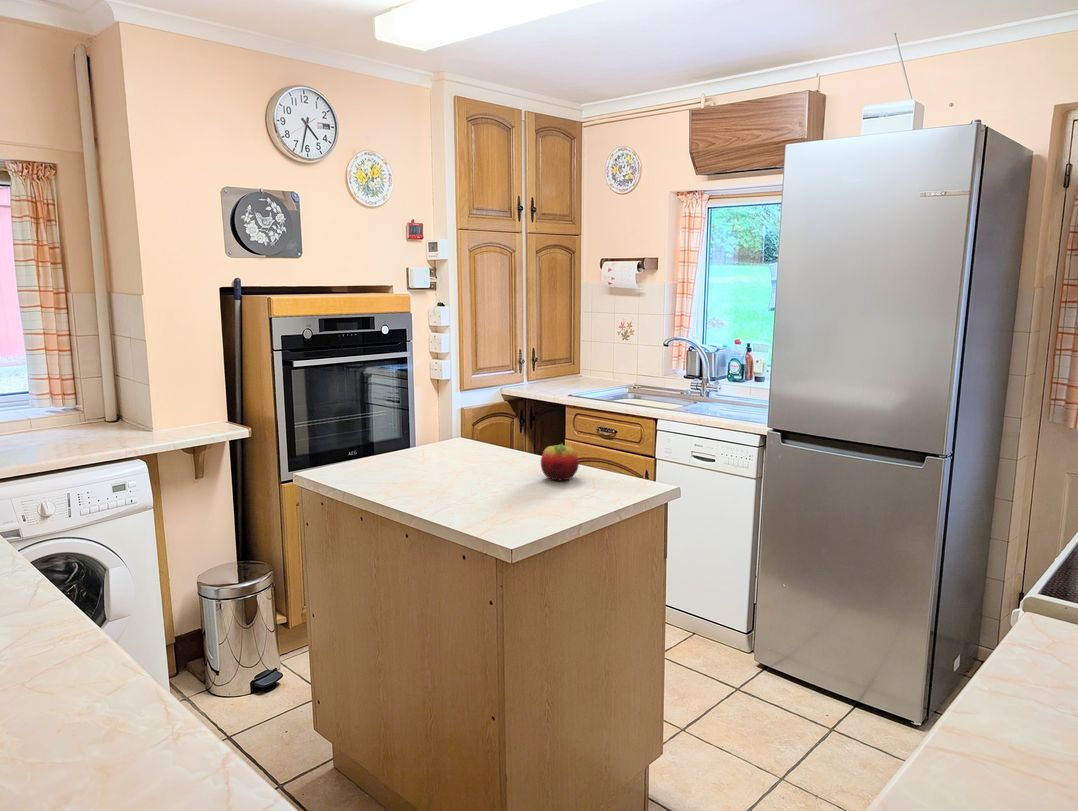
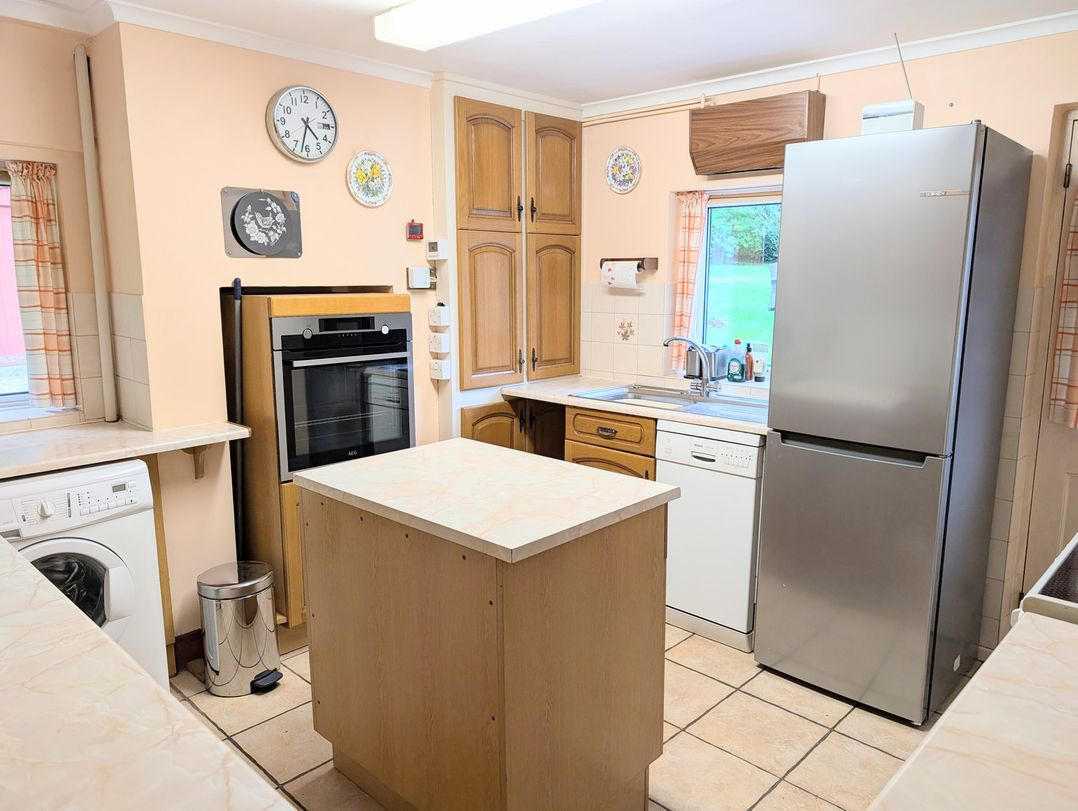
- fruit [540,442,580,481]
